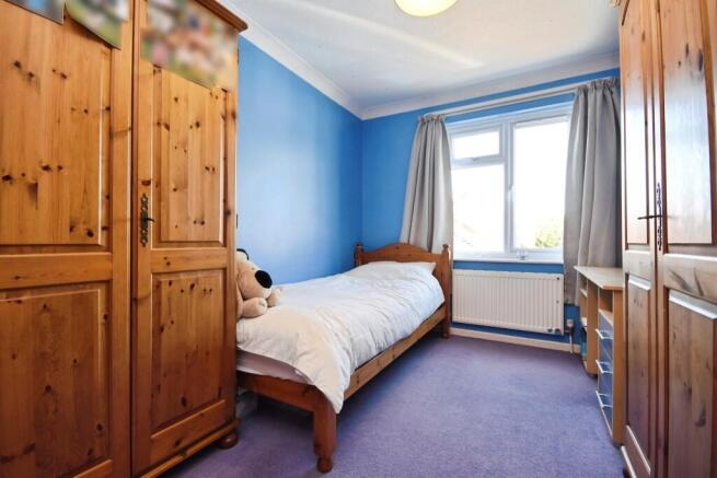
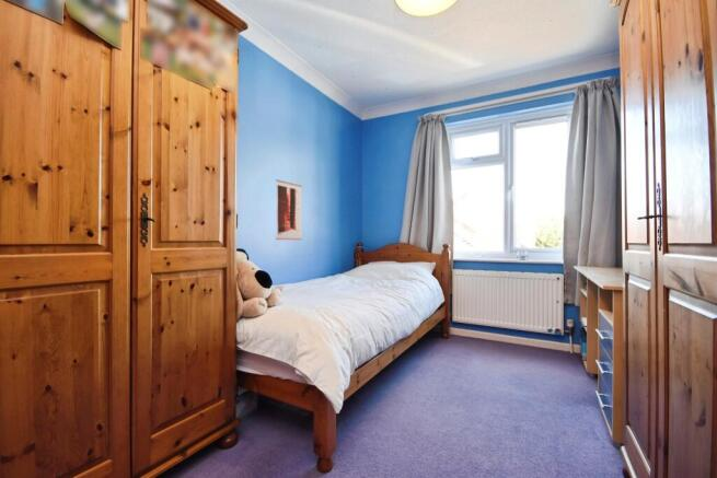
+ wall art [275,178,303,241]
